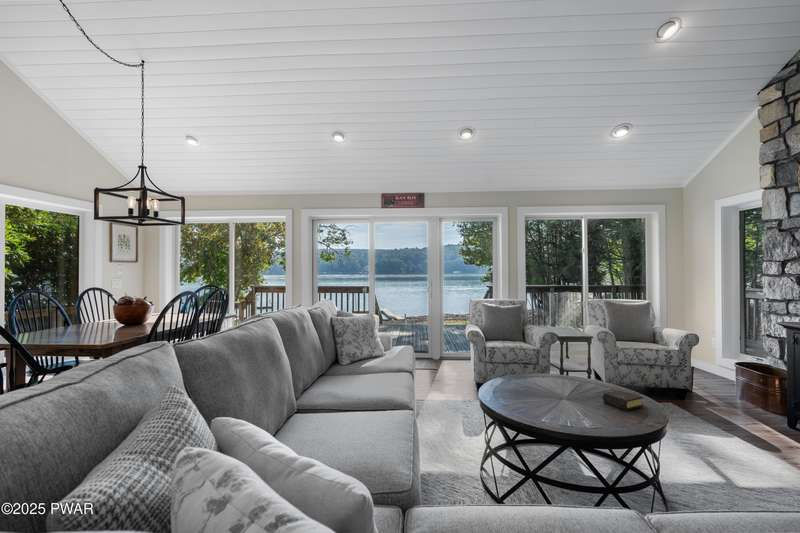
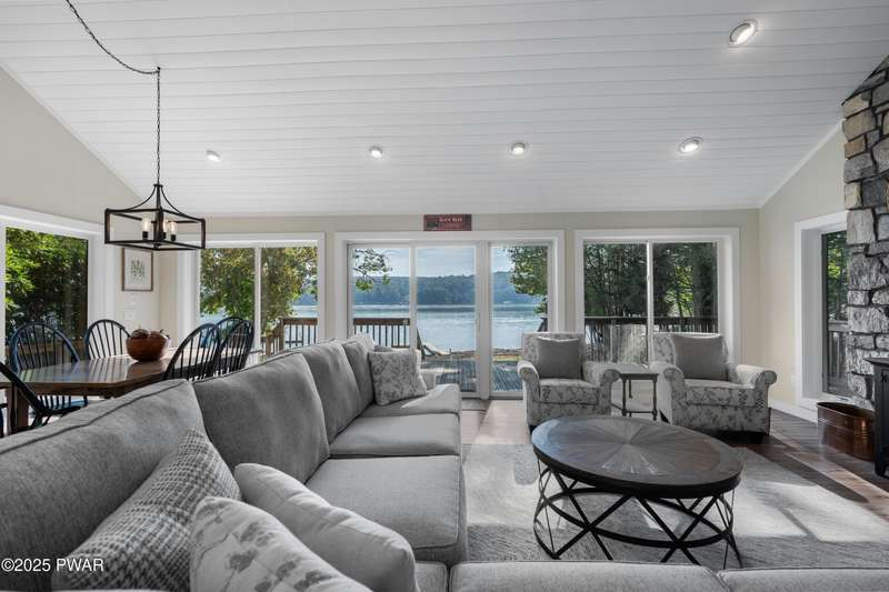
- book [602,389,644,411]
